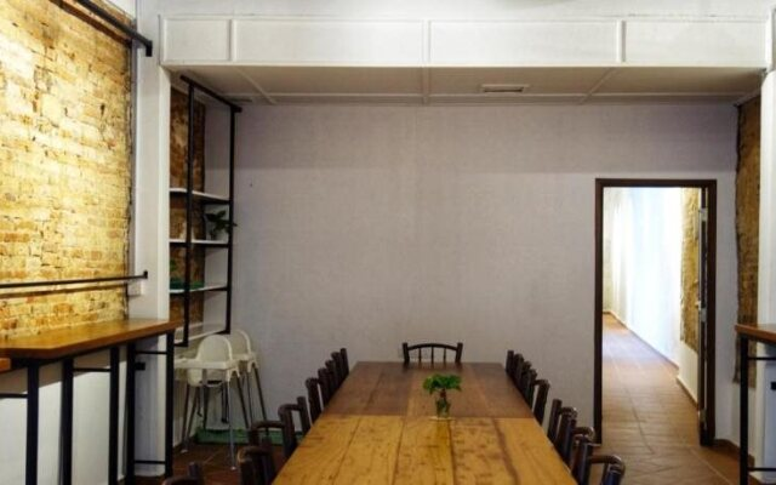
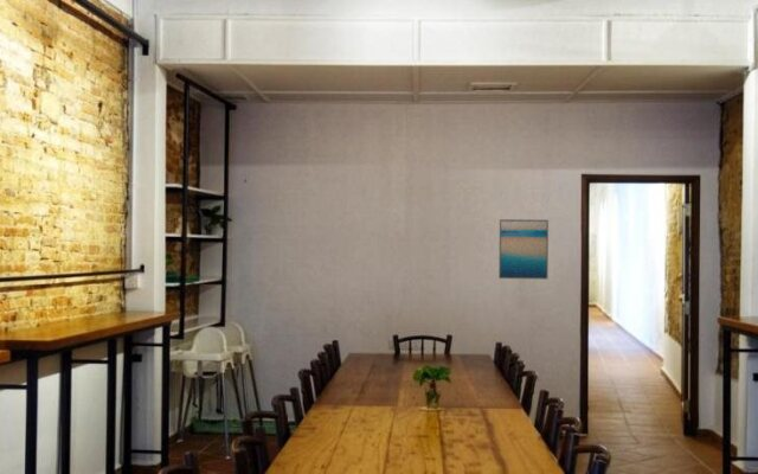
+ wall art [497,218,550,281]
